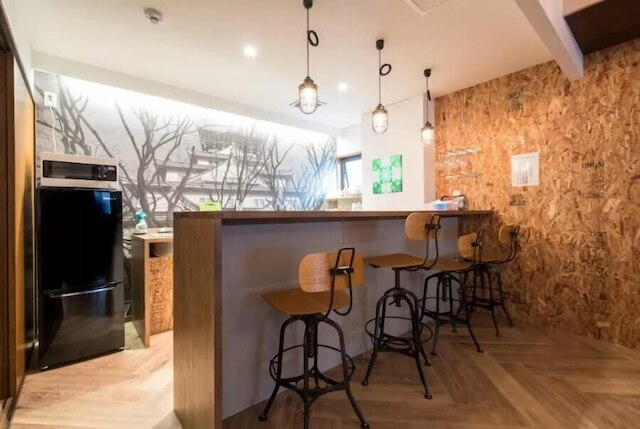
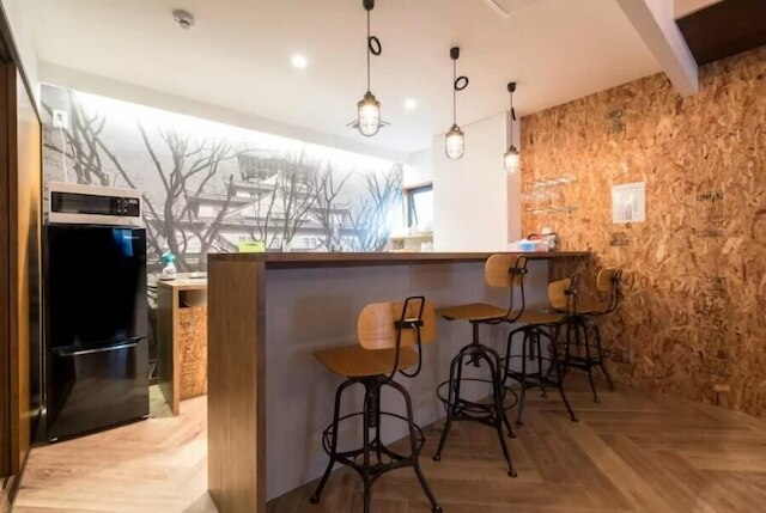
- wall art [372,154,403,195]
